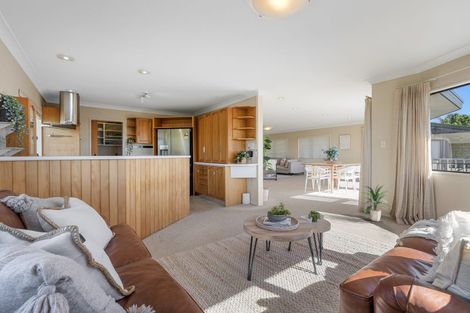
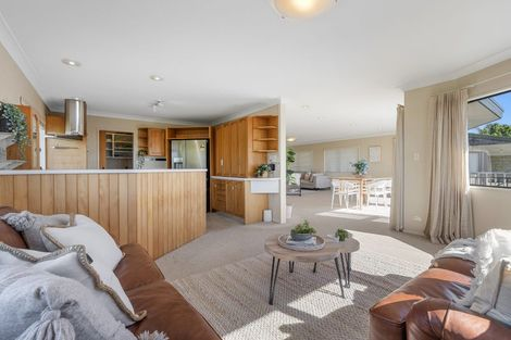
- indoor plant [360,183,393,222]
